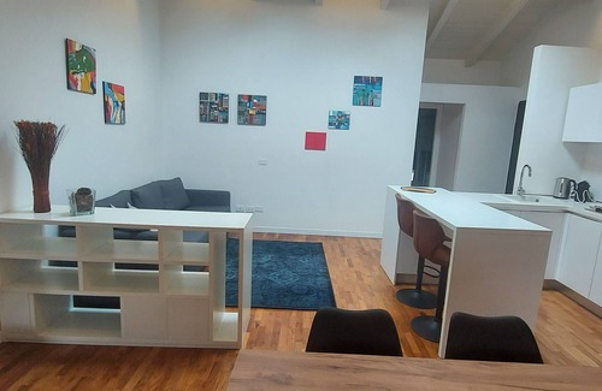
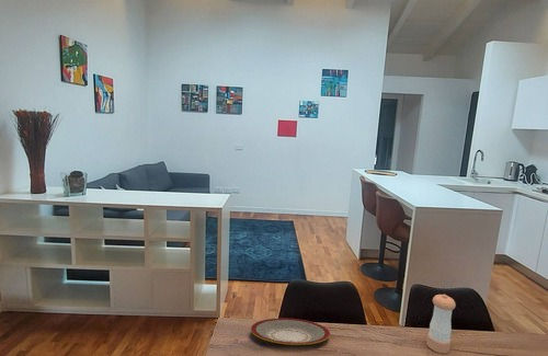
+ plate [250,318,331,346]
+ pepper shaker [425,294,457,354]
